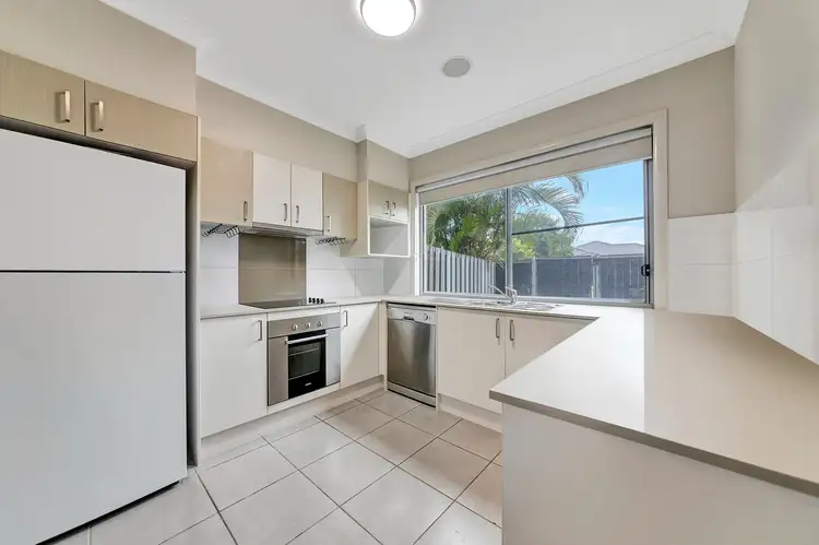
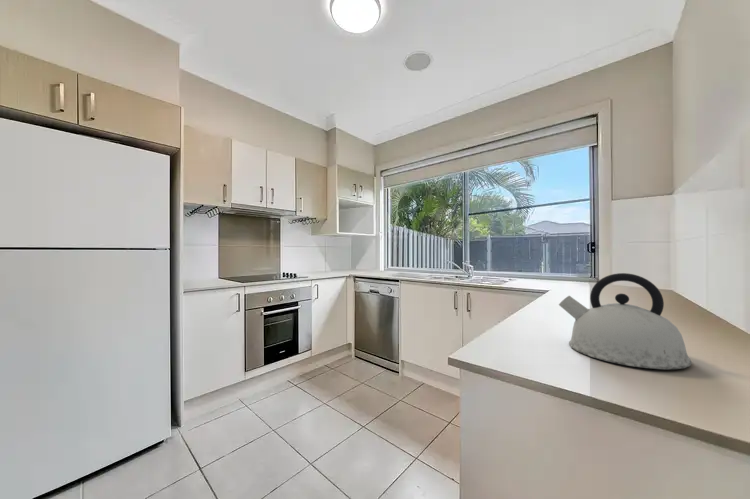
+ kettle [558,272,693,370]
